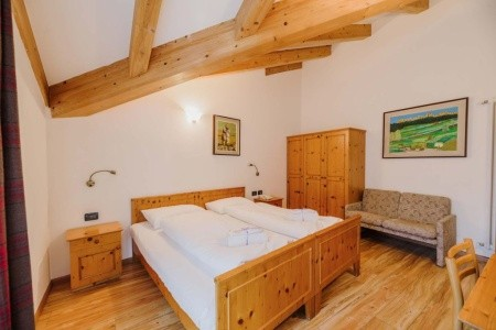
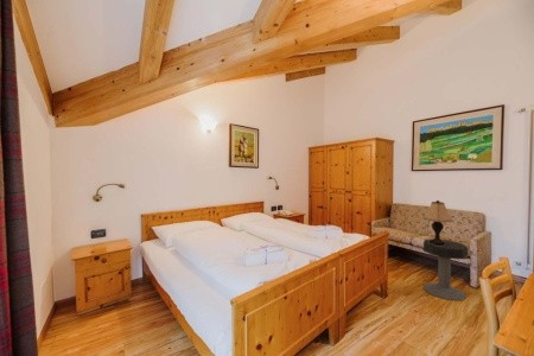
+ side table [422,237,470,301]
+ lamp [421,199,454,246]
